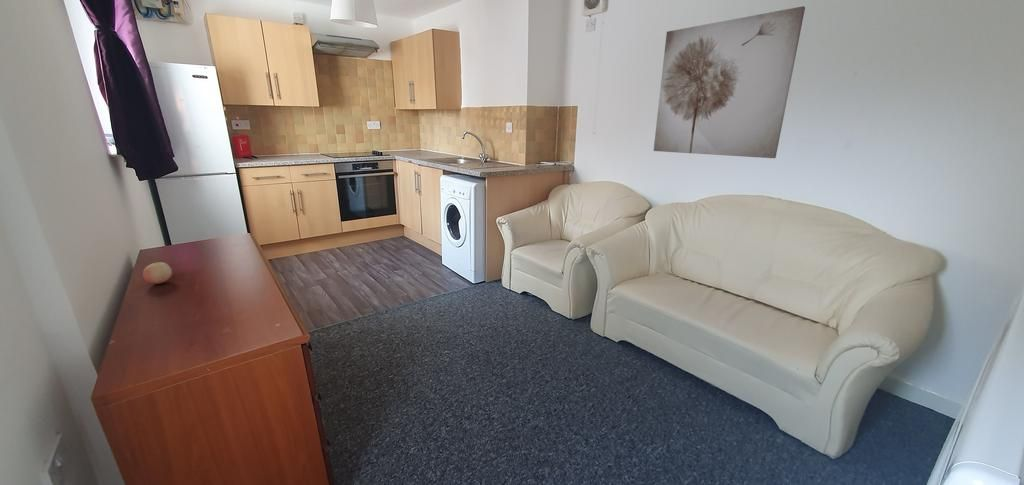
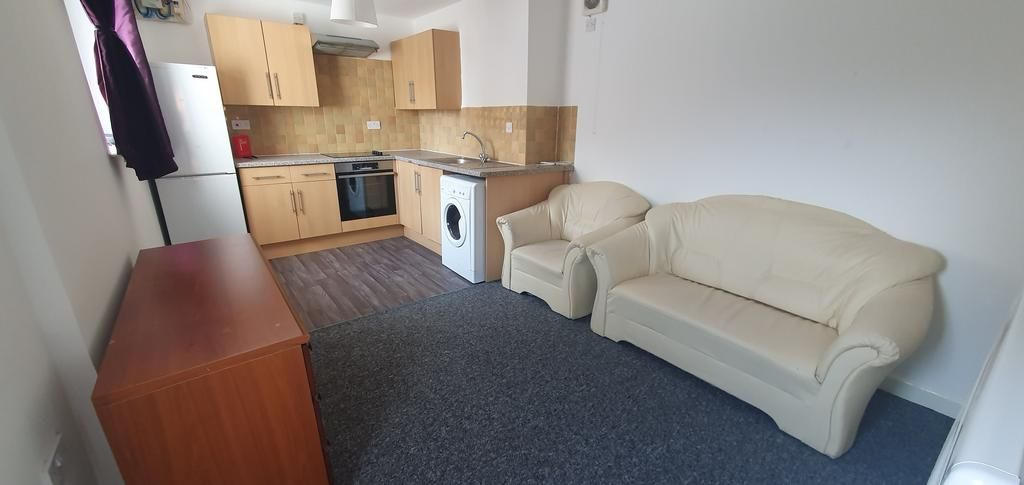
- fruit [142,261,173,285]
- wall art [653,5,806,159]
